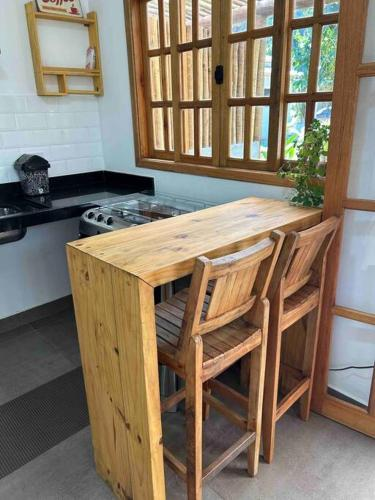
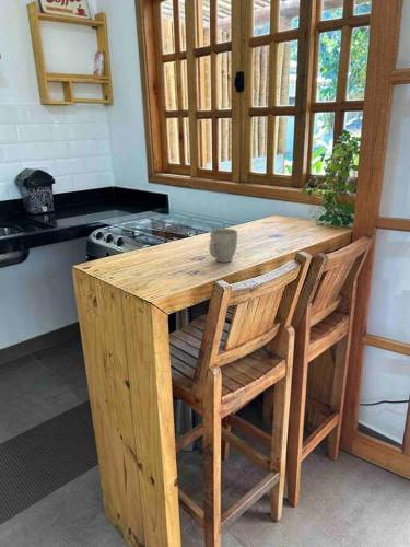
+ mug [208,228,238,264]
